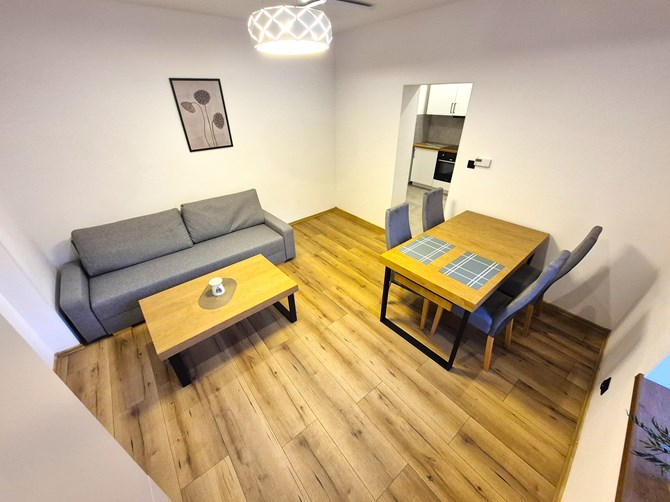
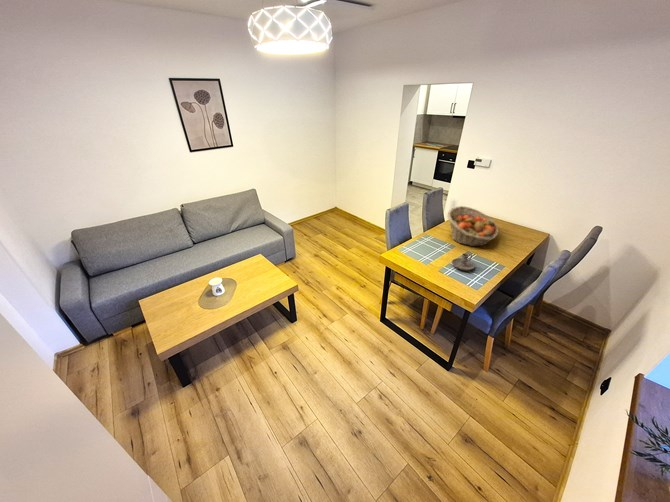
+ candle holder [451,252,476,271]
+ fruit basket [446,205,500,247]
